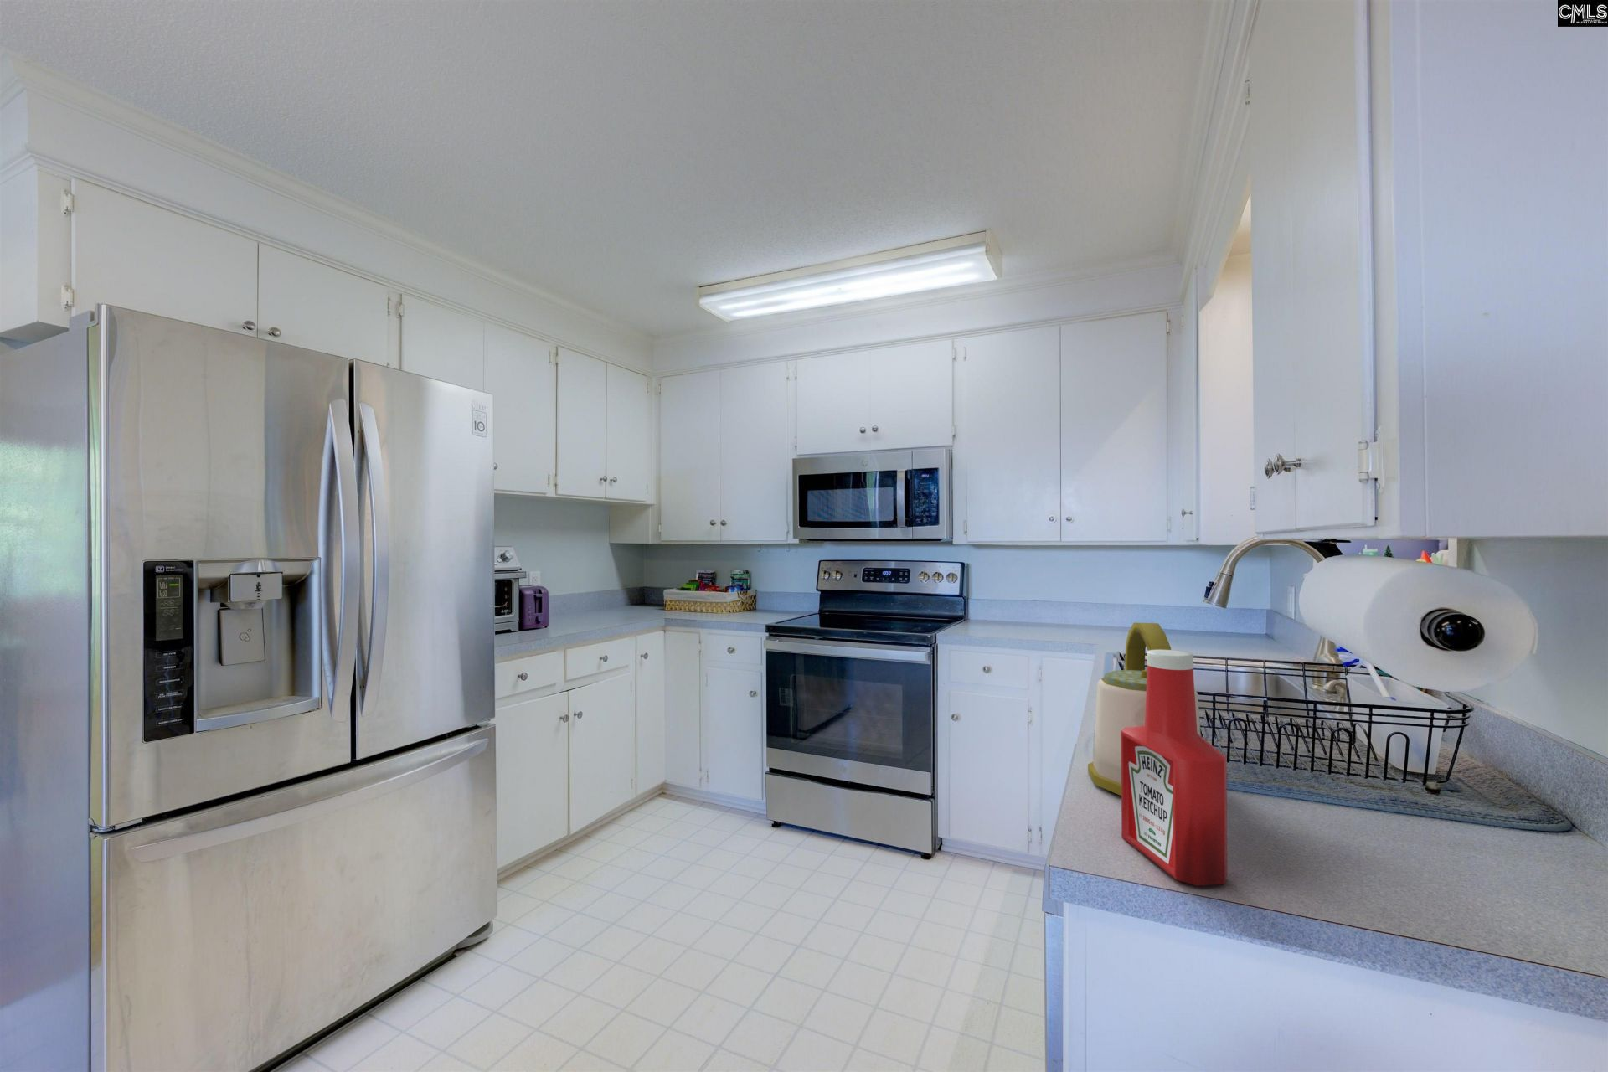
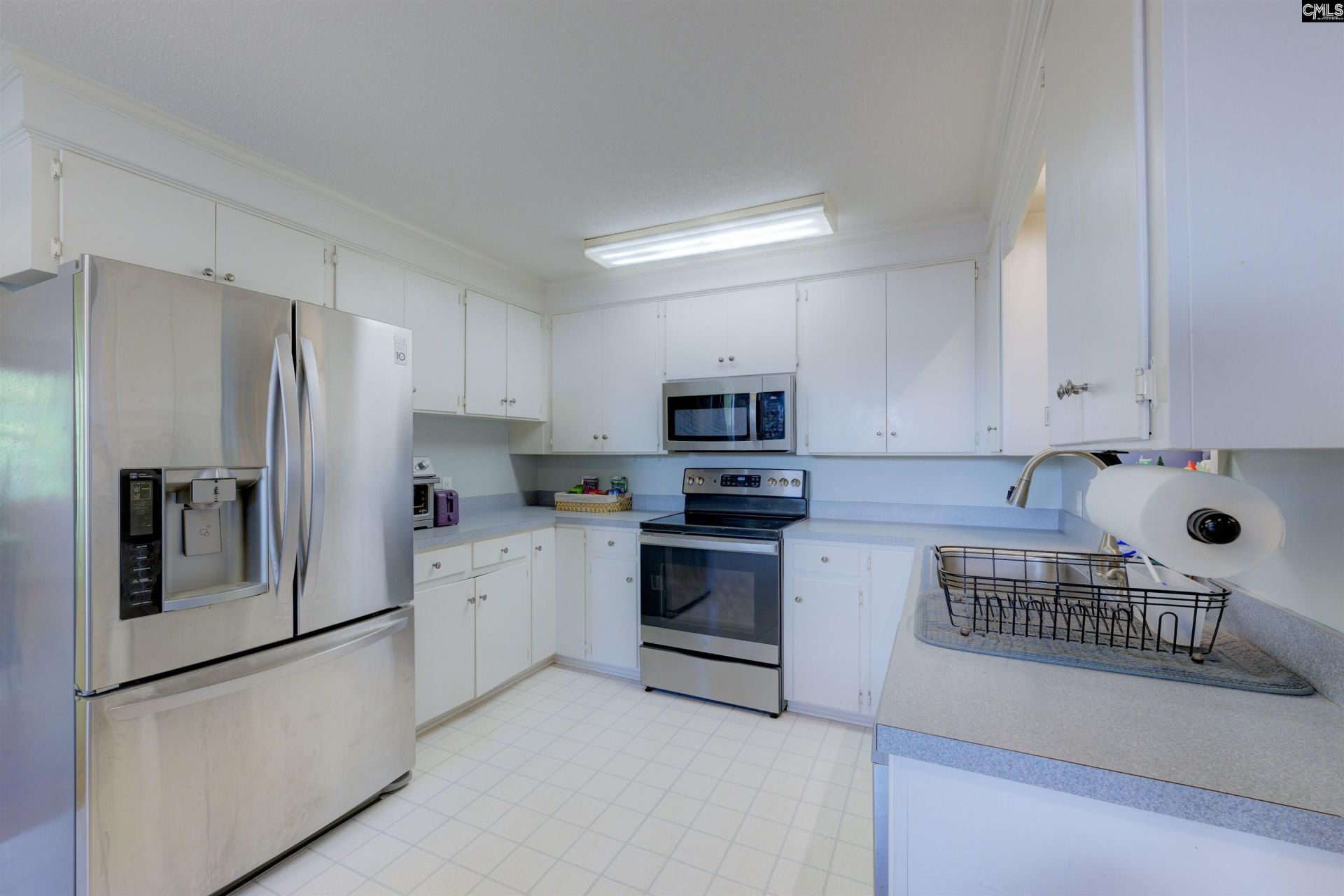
- kettle [1088,621,1202,797]
- soap bottle [1121,648,1229,887]
